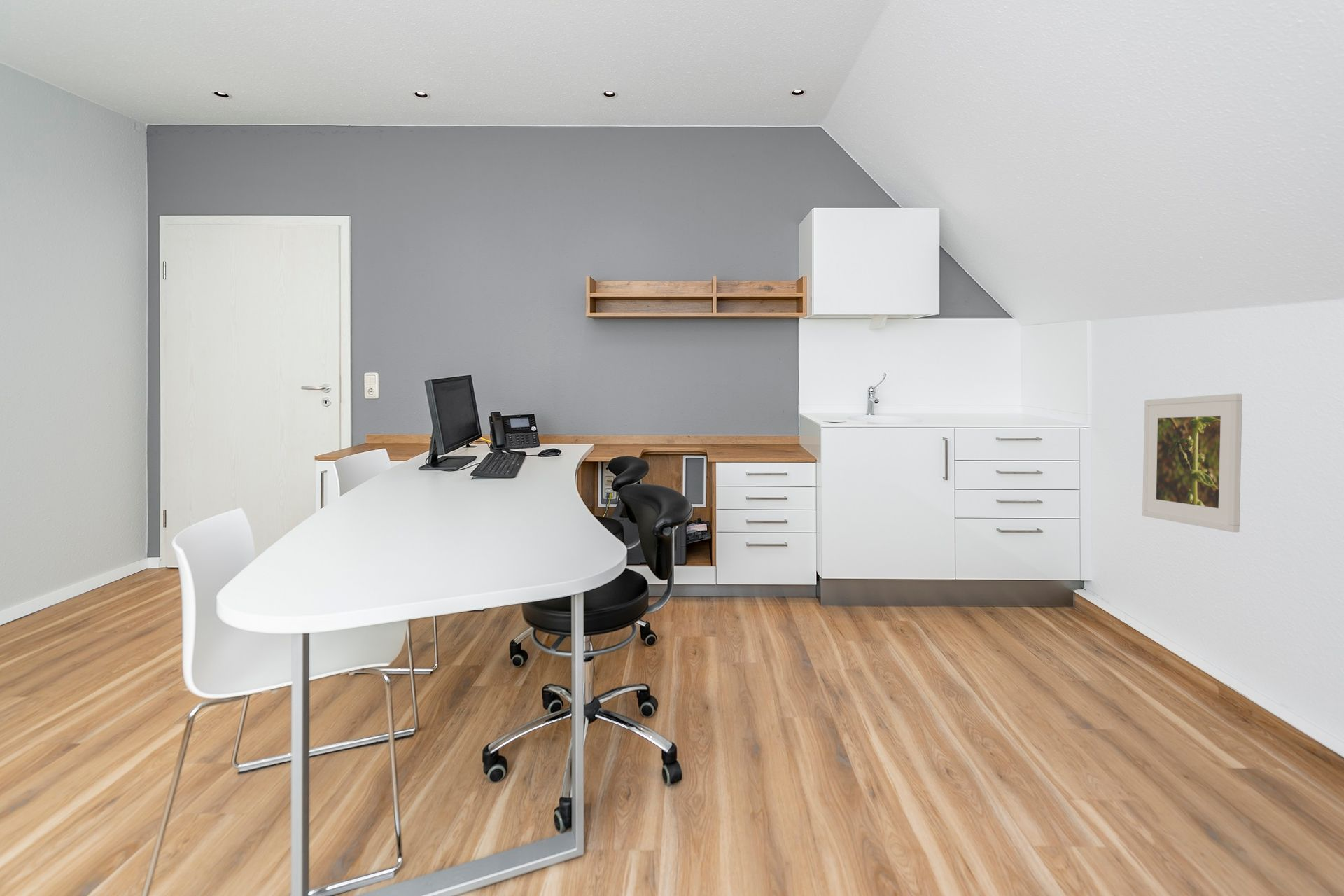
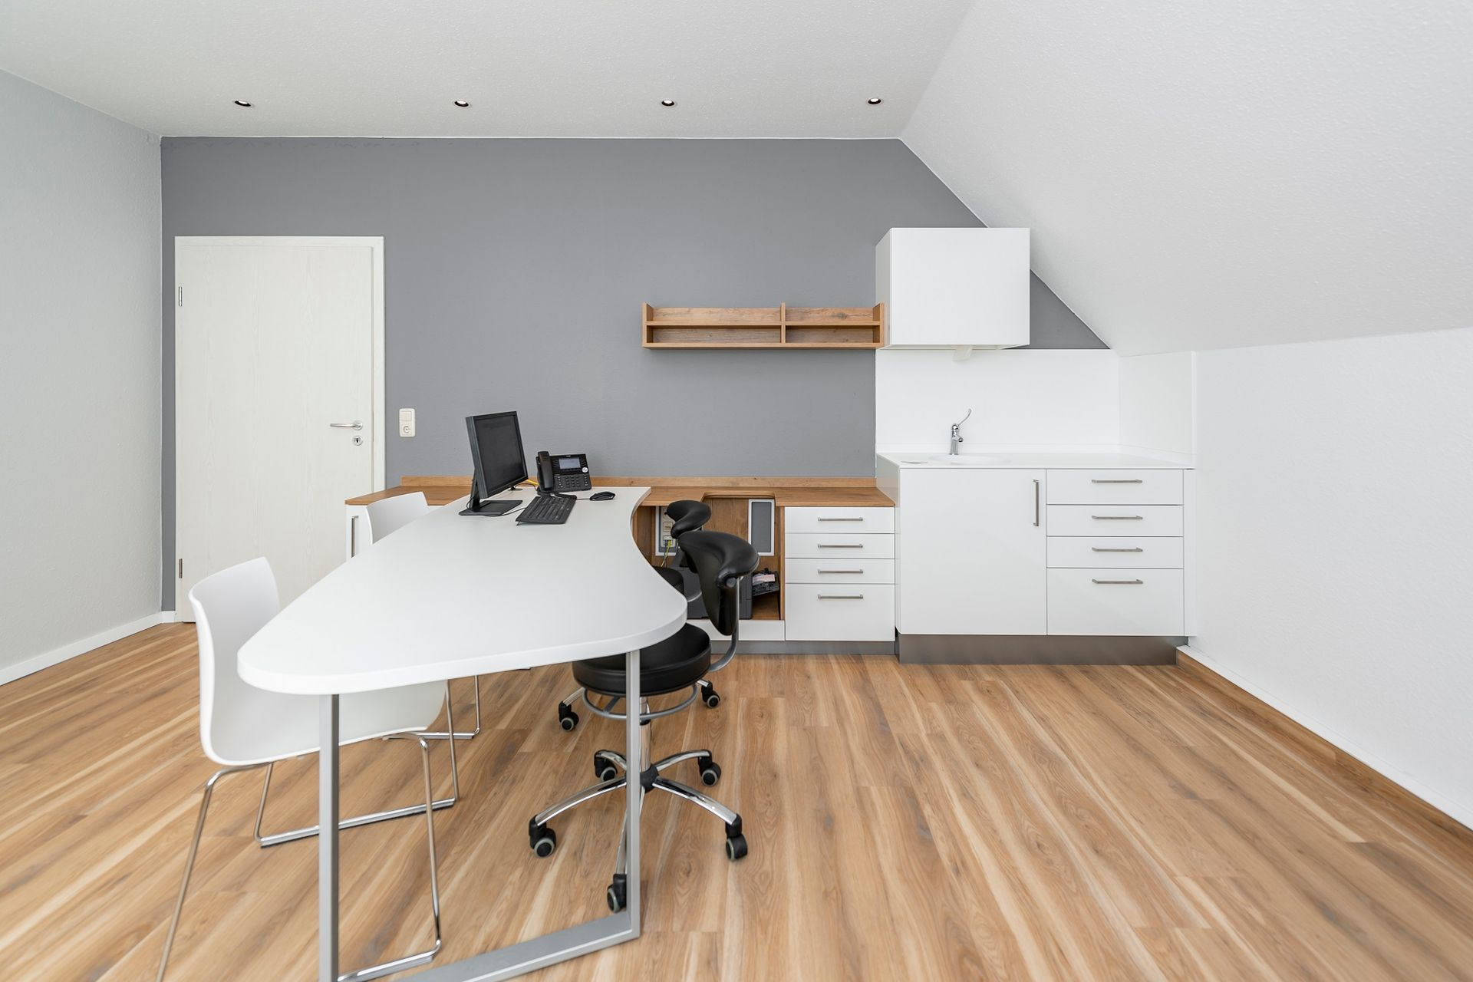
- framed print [1142,393,1243,533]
